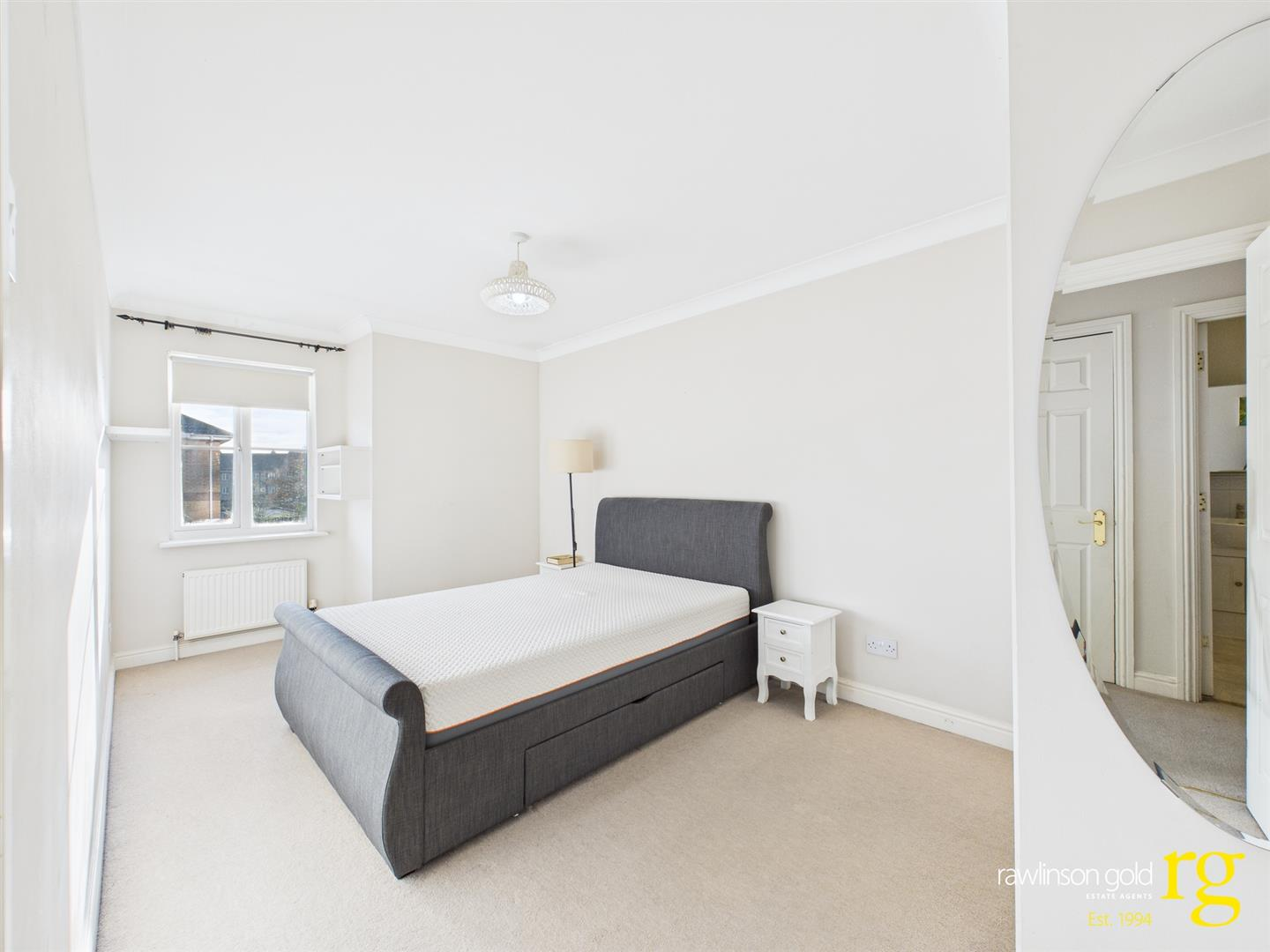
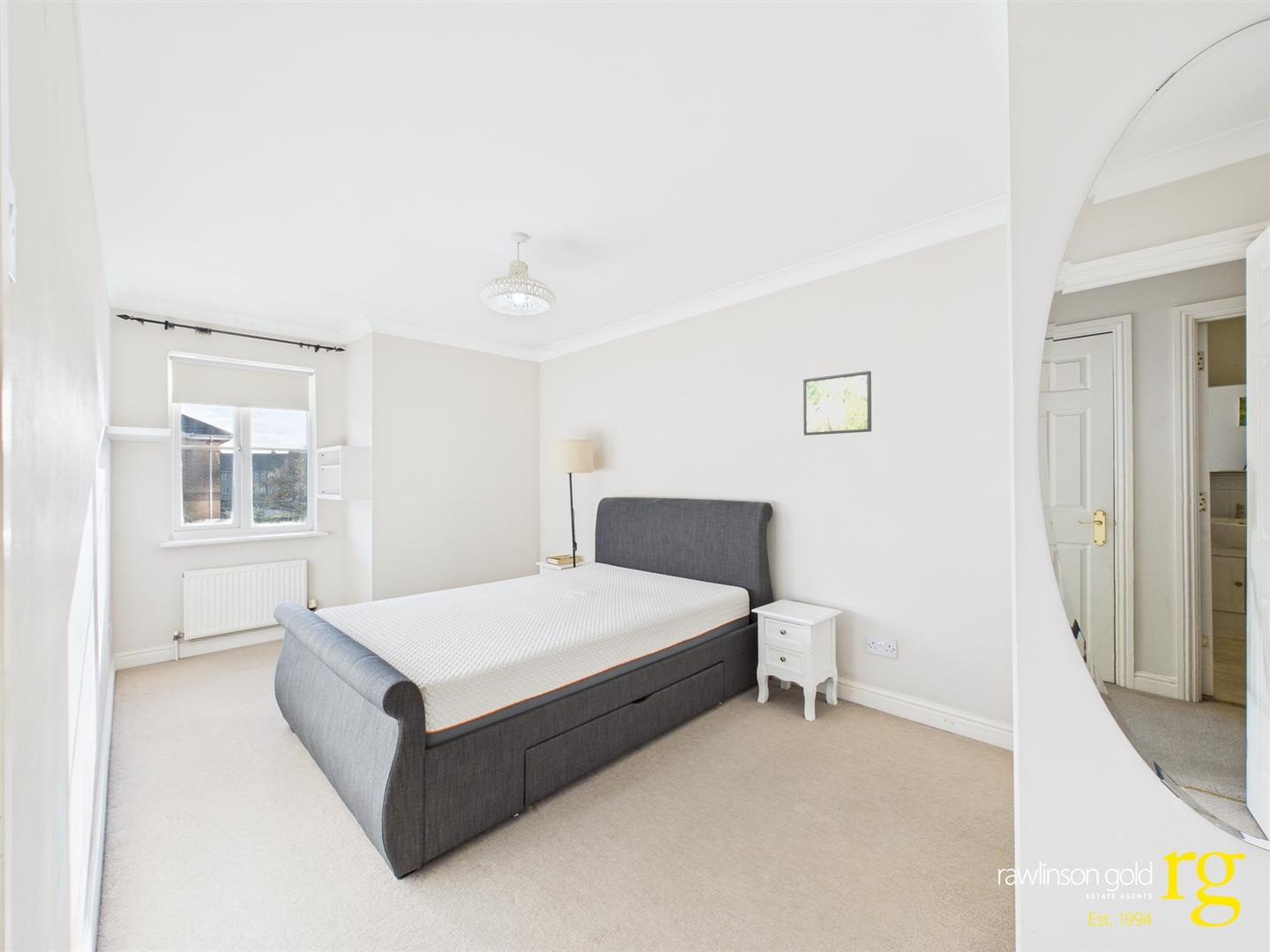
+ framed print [803,370,872,436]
